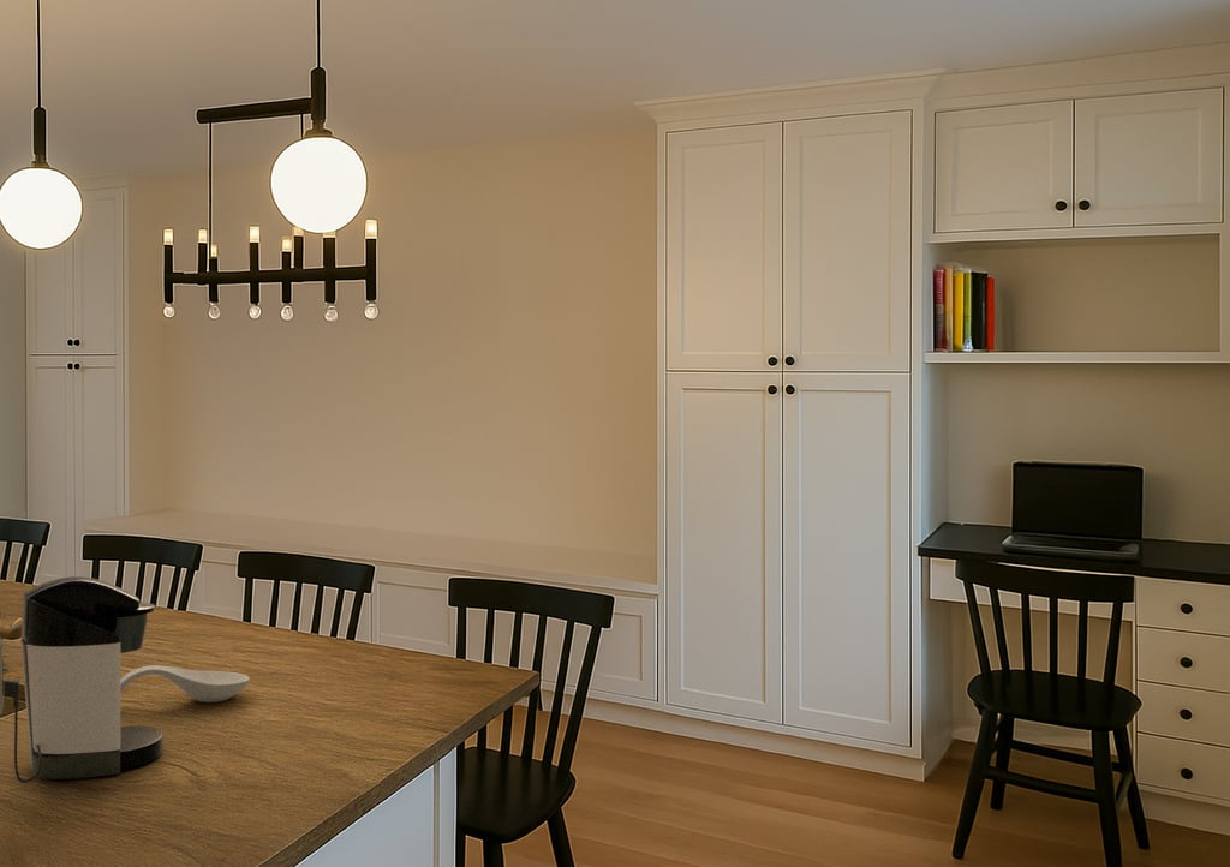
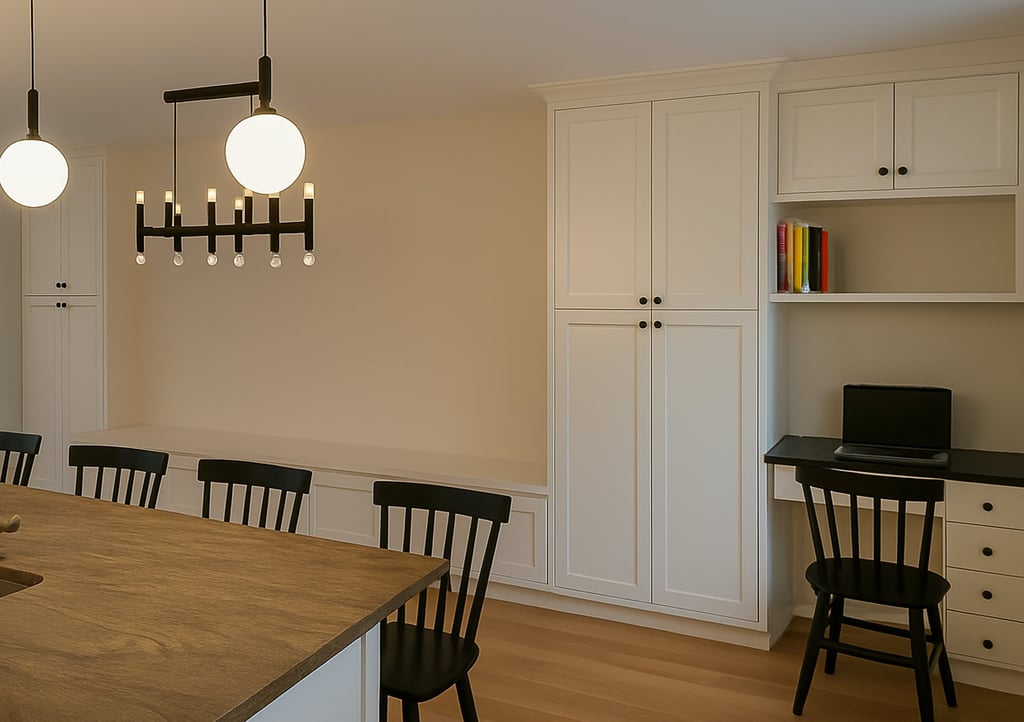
- coffee maker [0,575,163,784]
- spoon rest [120,664,251,704]
